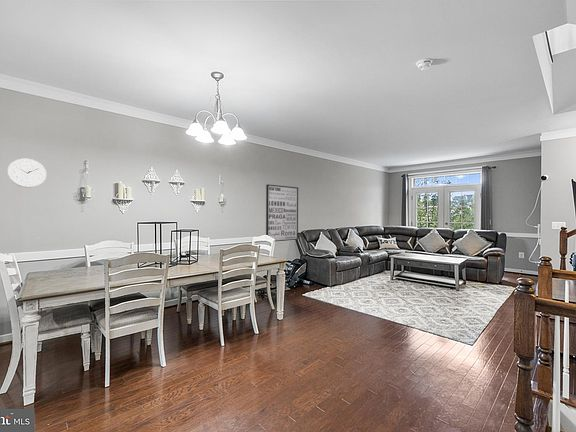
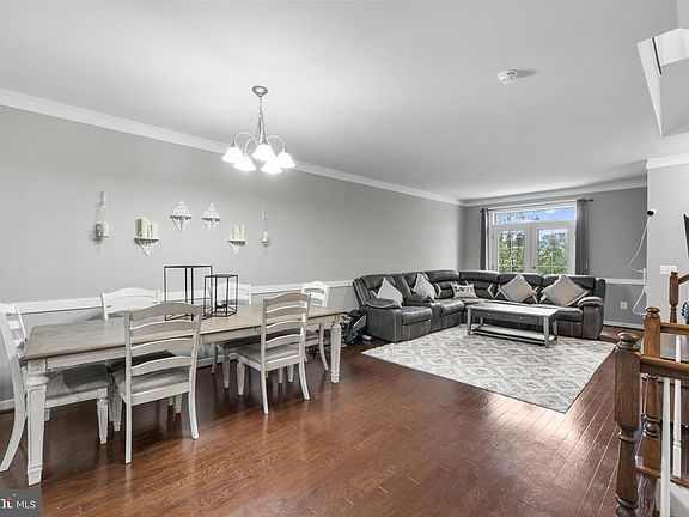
- wall clock [6,158,47,189]
- wall art [265,184,299,242]
